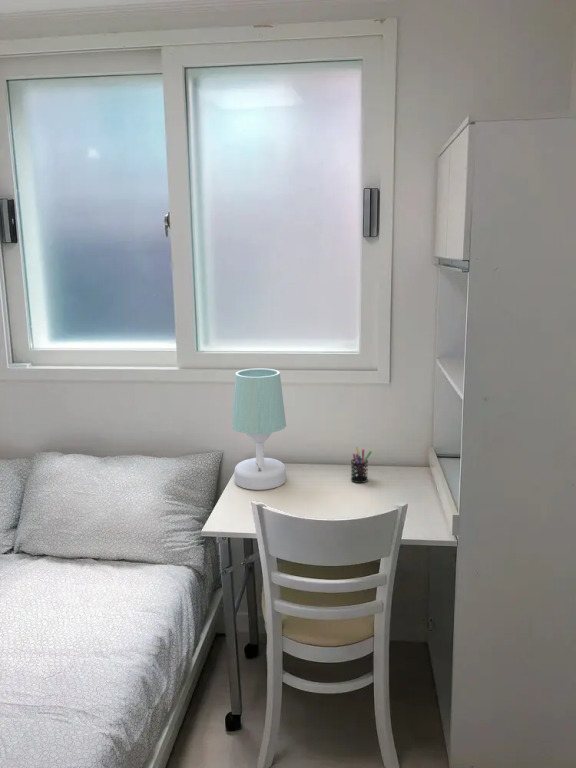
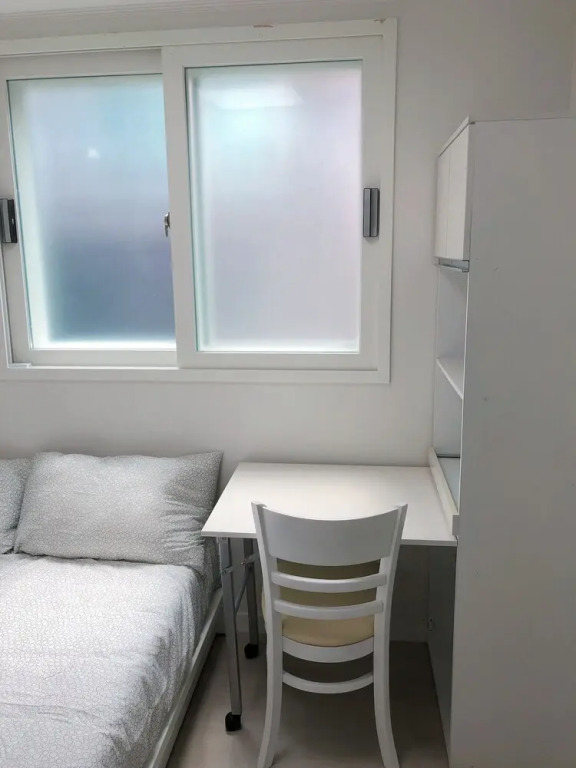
- pen holder [350,446,373,484]
- table lamp [231,367,287,491]
